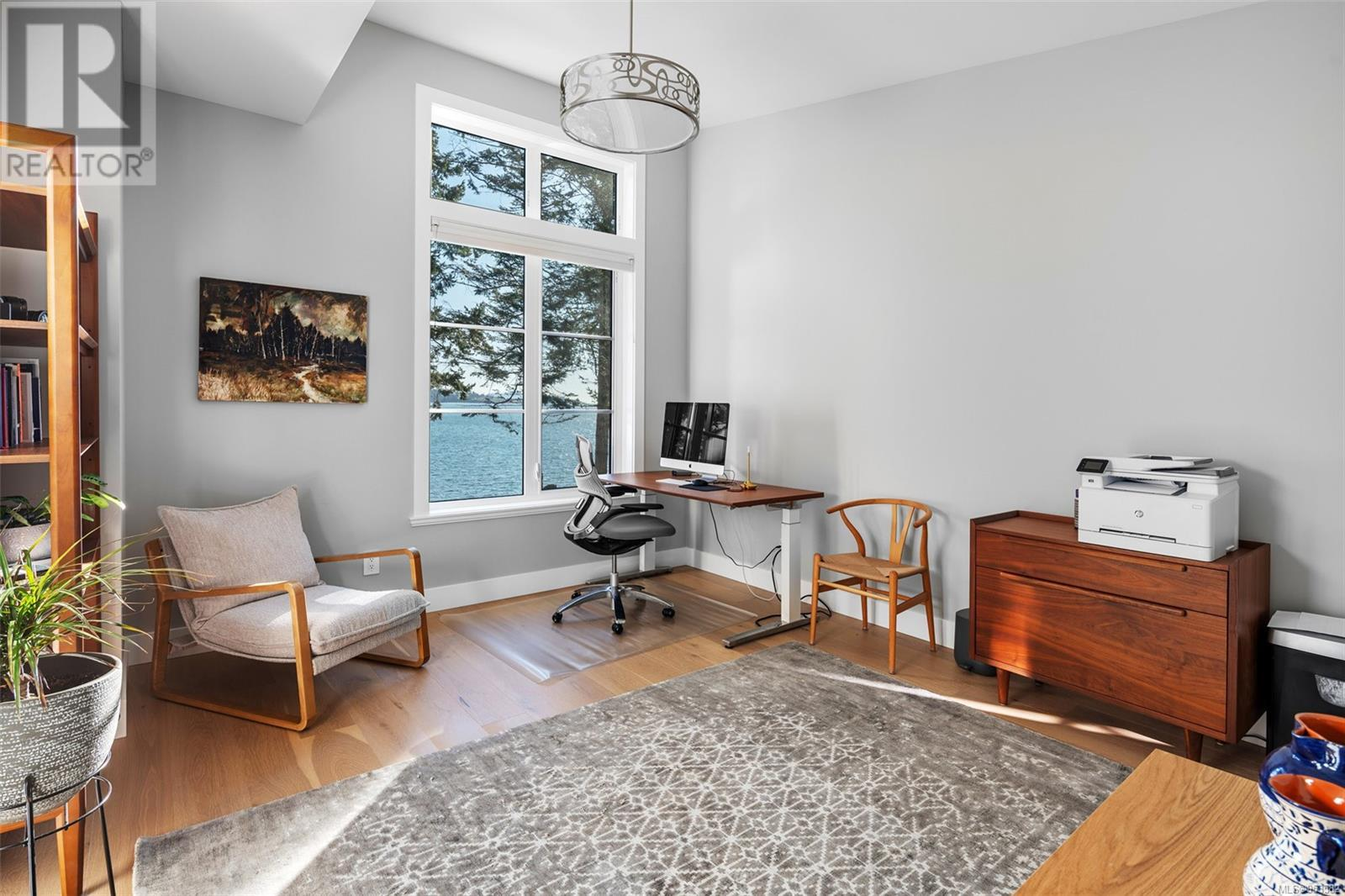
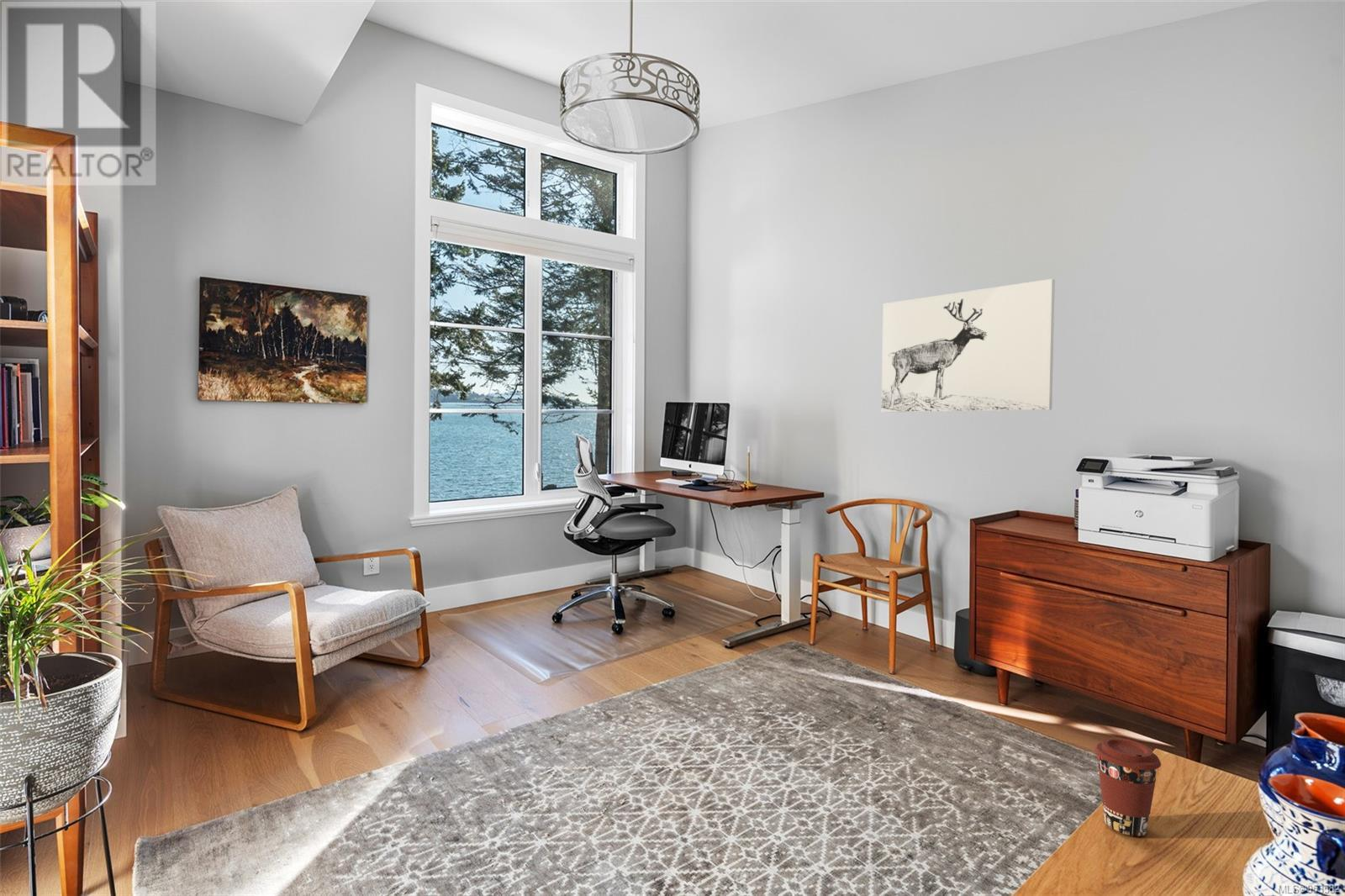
+ coffee cup [1094,737,1162,837]
+ wall art [880,278,1056,413]
